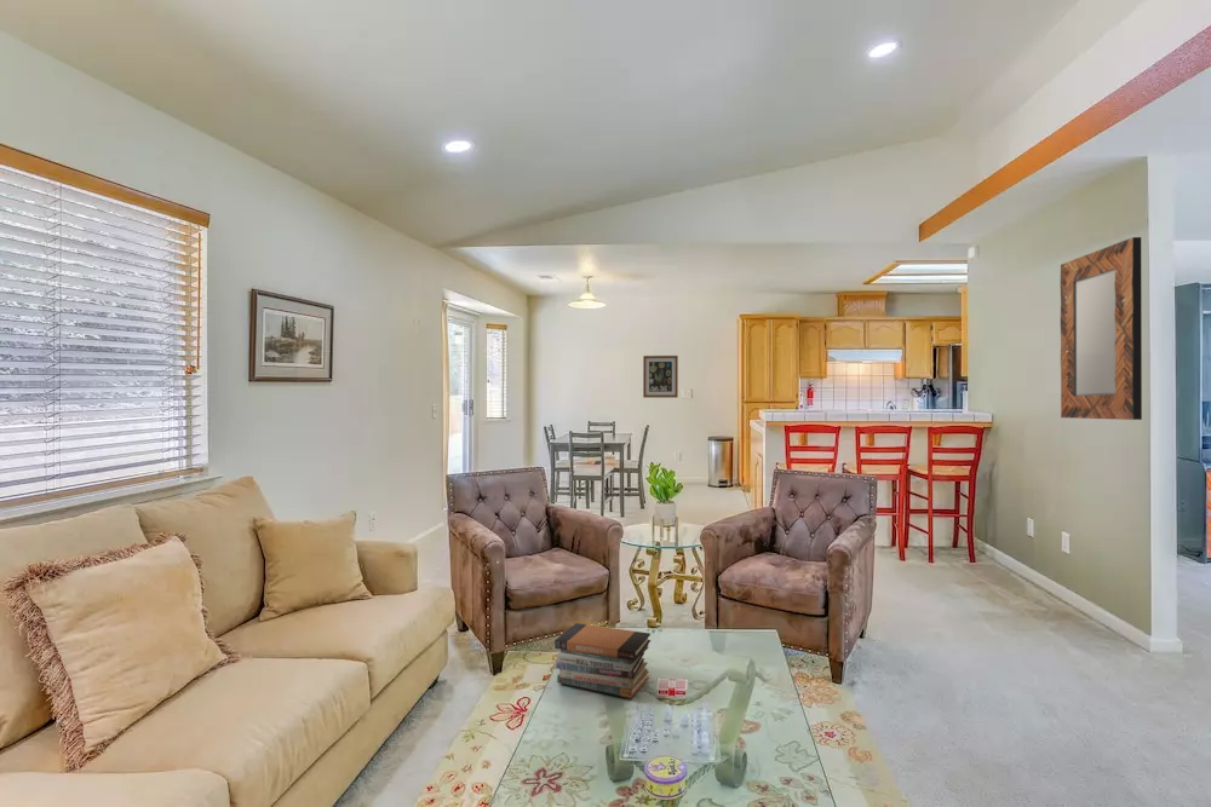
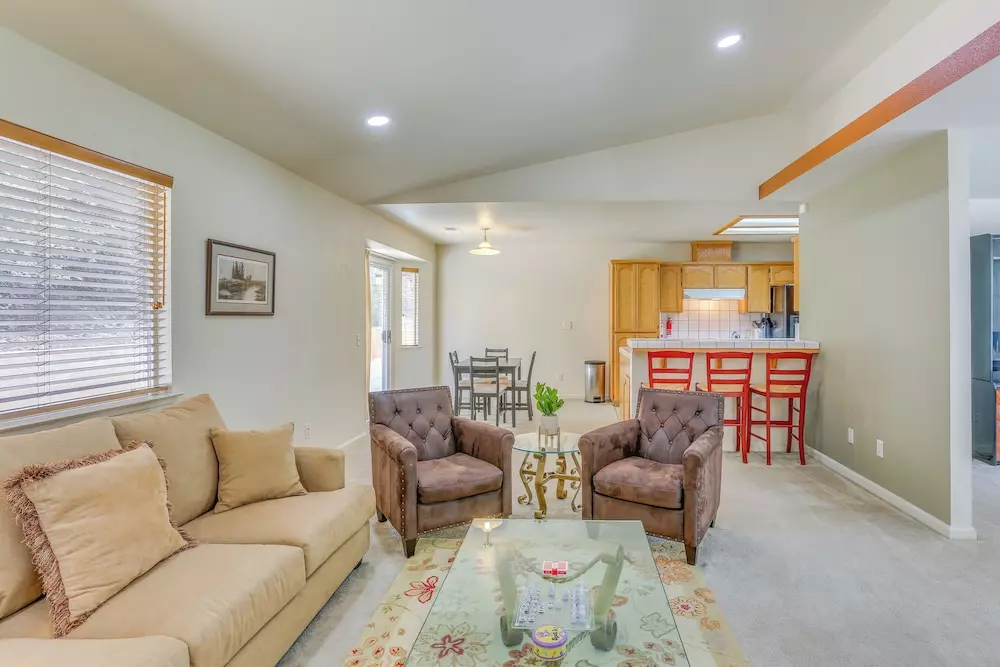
- wall art [642,354,679,399]
- home mirror [1060,236,1143,421]
- book stack [553,622,652,699]
